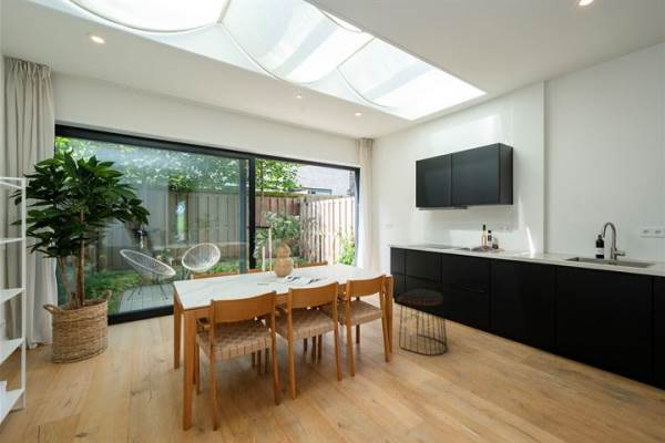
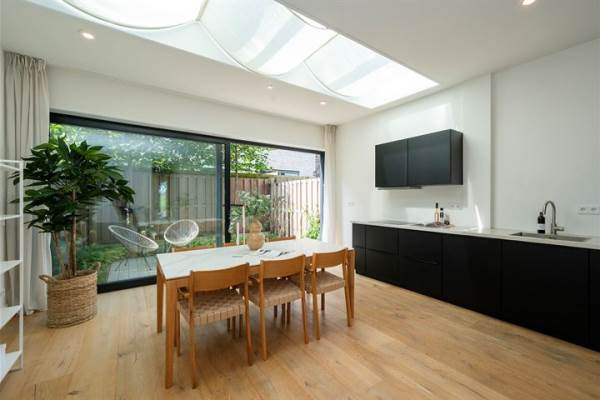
- stool [396,288,449,357]
